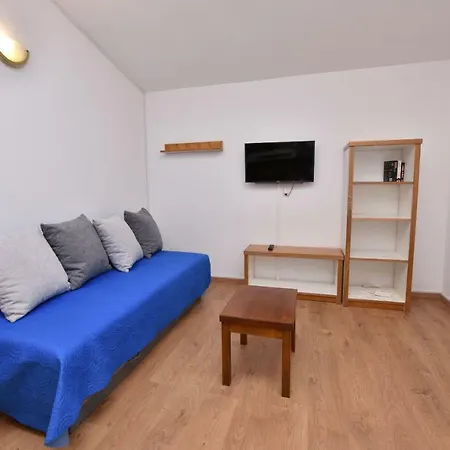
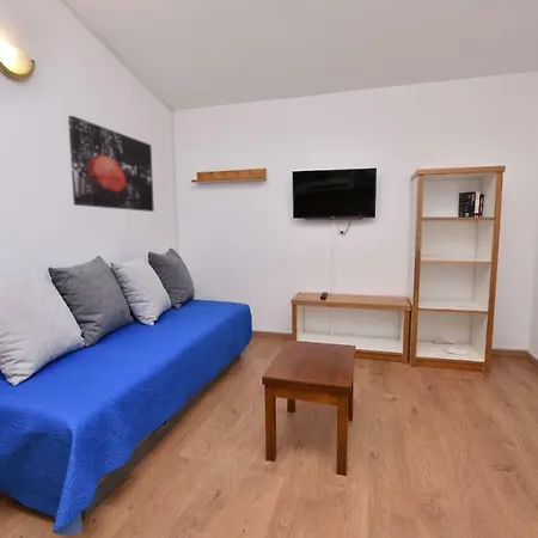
+ wall art [67,115,155,213]
